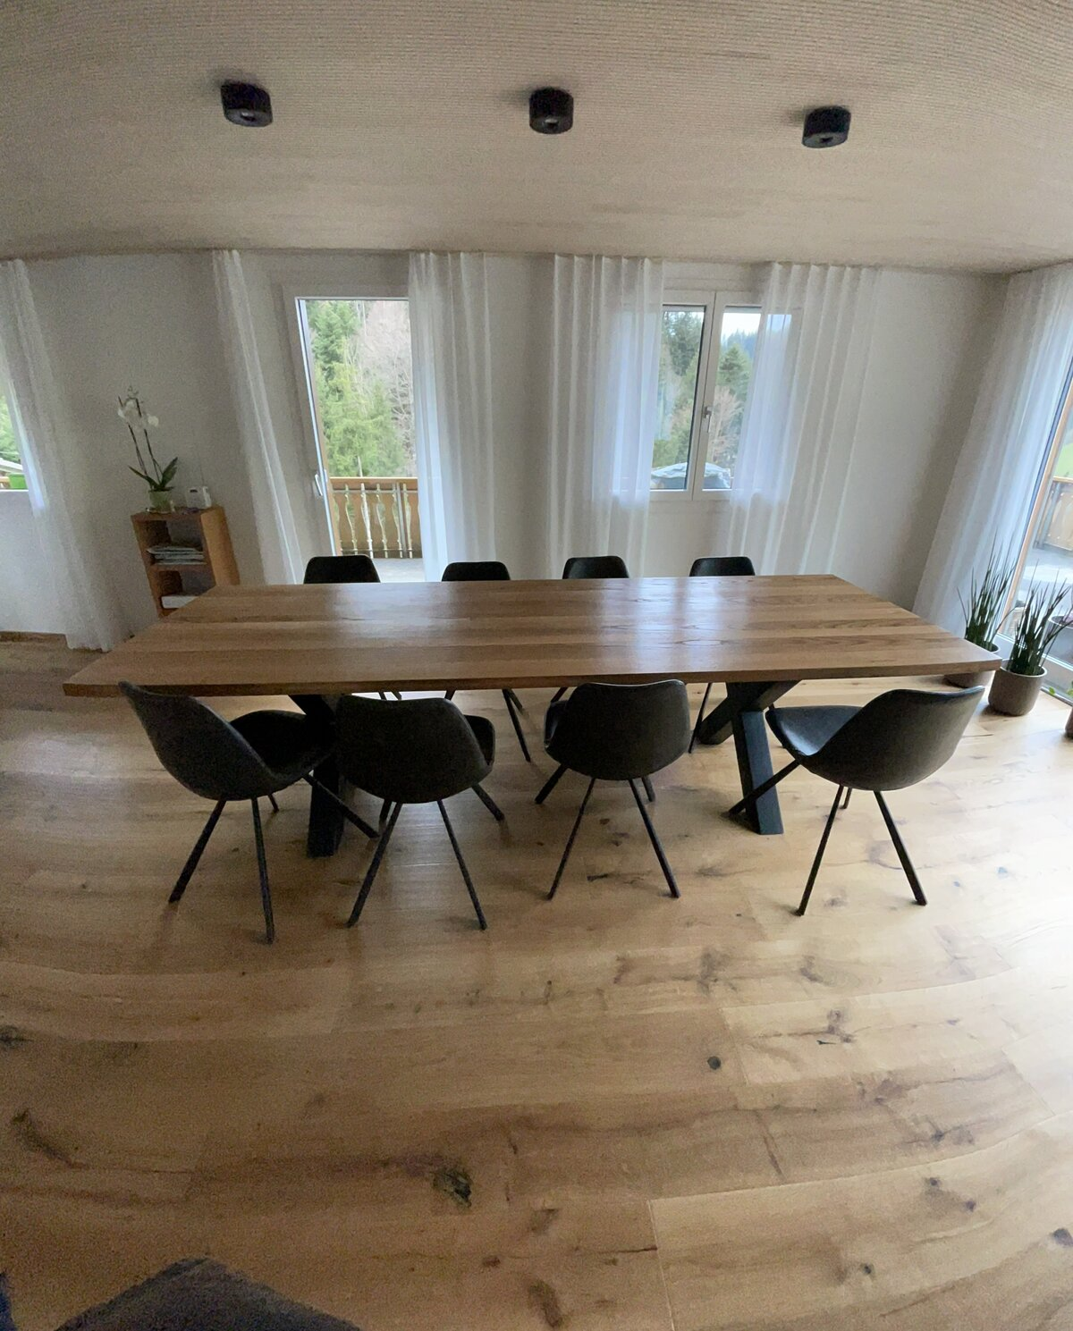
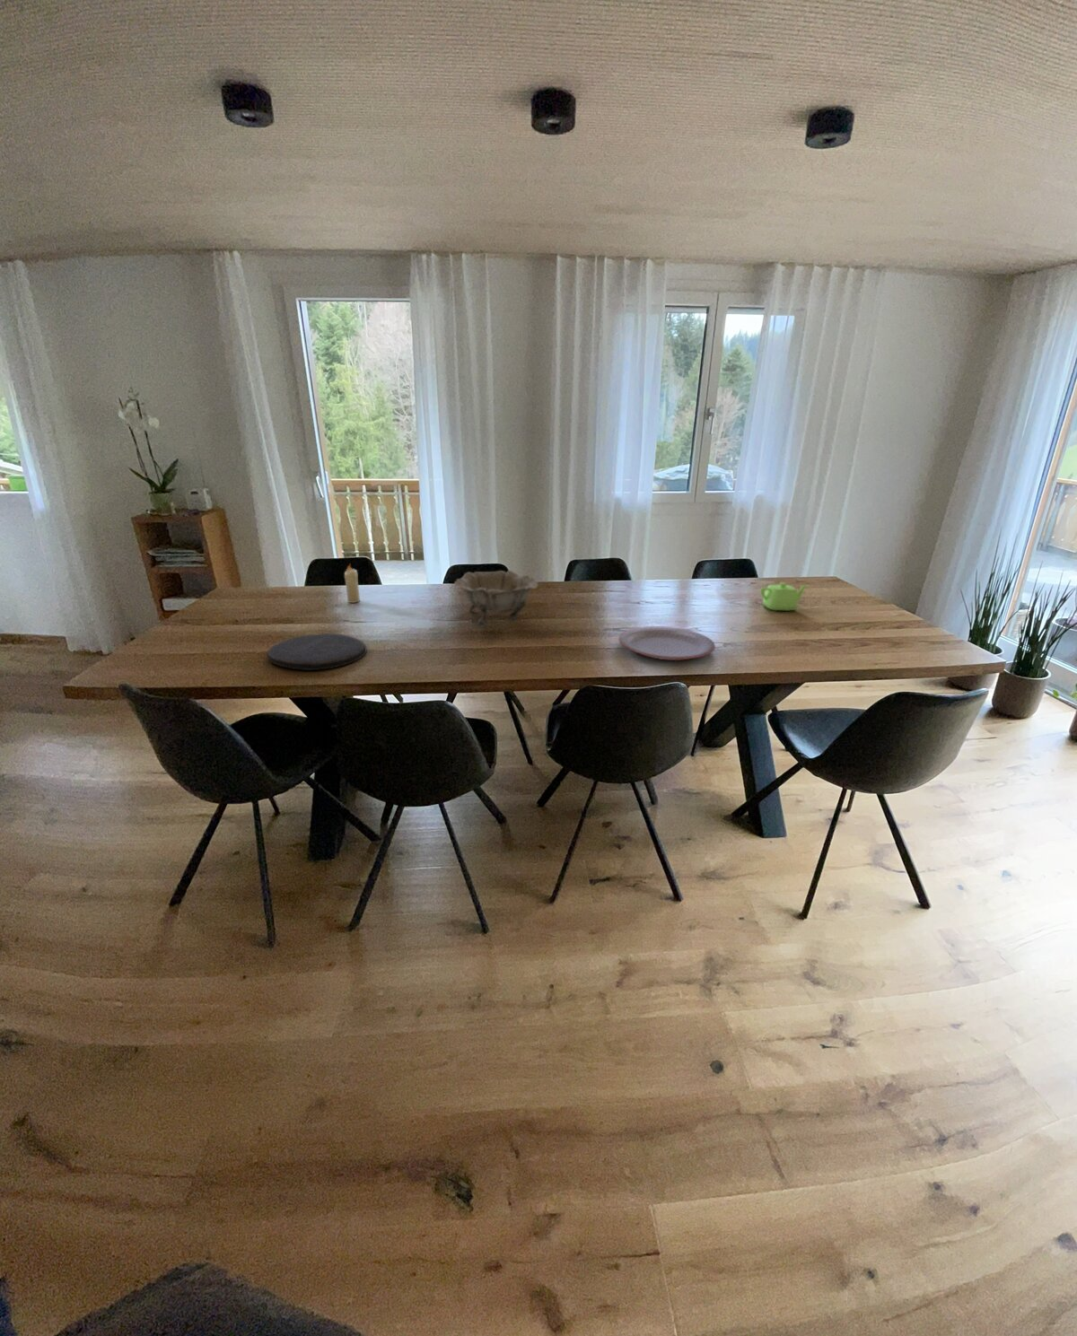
+ decorative bowl [454,570,540,628]
+ plate [619,625,717,661]
+ candle [344,564,360,604]
+ teapot [759,581,809,612]
+ plate [267,633,367,671]
